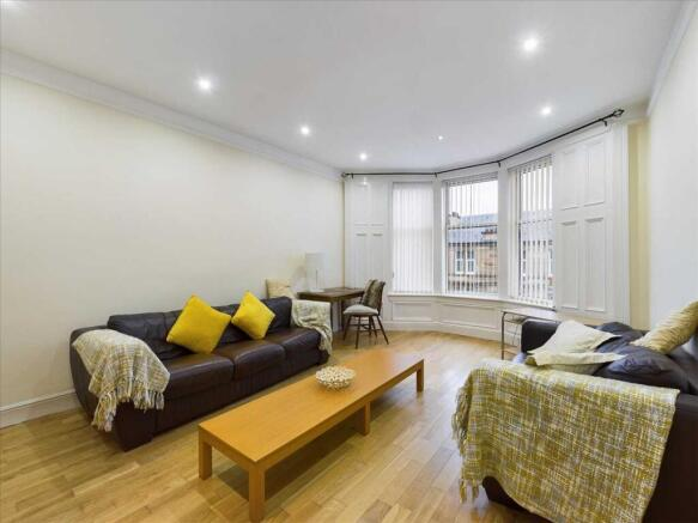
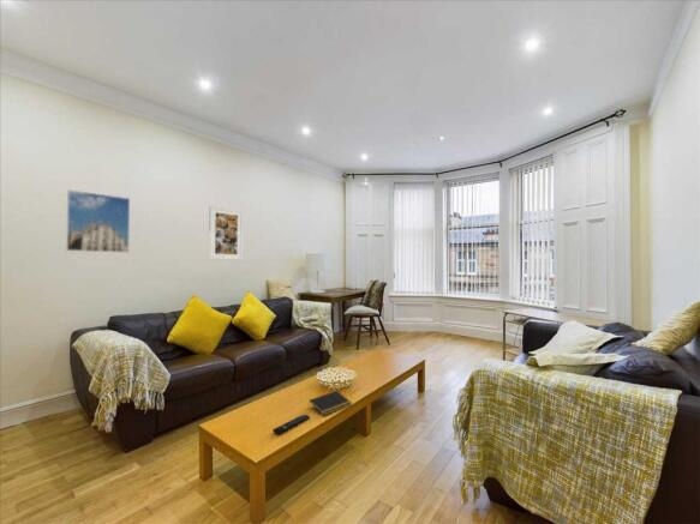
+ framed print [208,205,244,261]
+ notepad [307,390,353,416]
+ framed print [65,188,131,254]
+ remote control [271,414,311,435]
